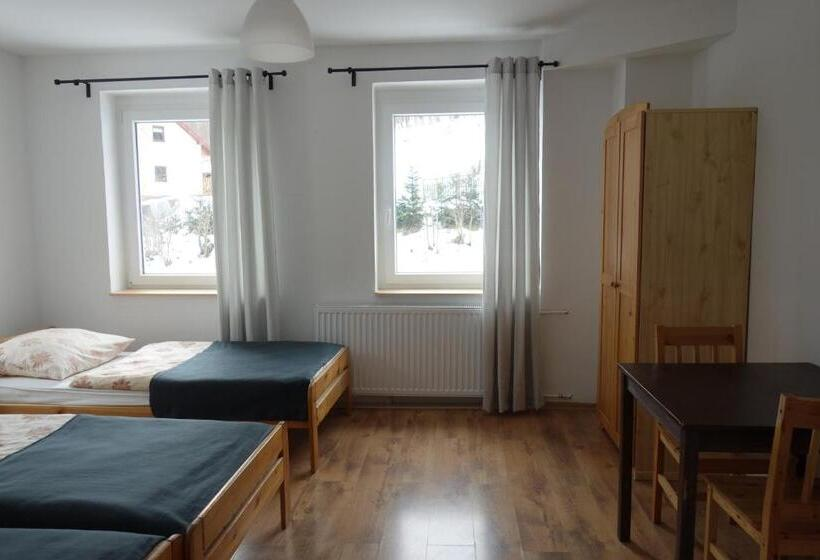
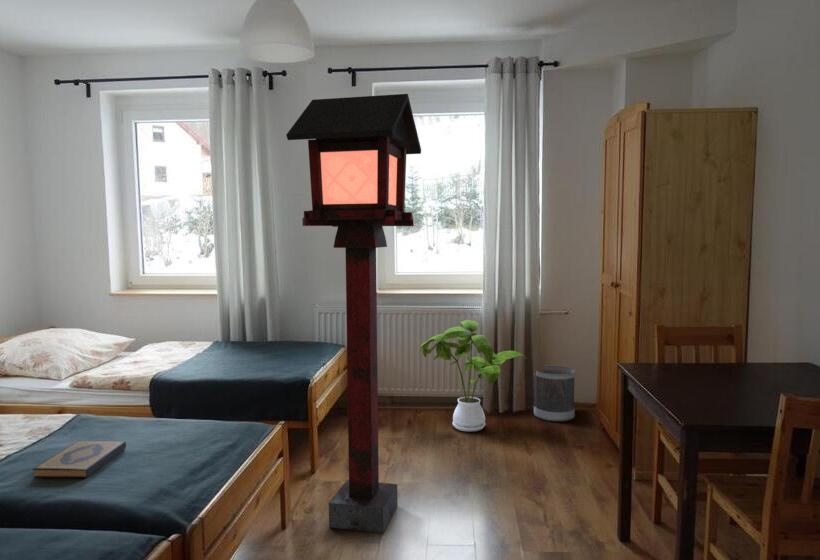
+ house plant [419,319,528,432]
+ lantern [285,93,422,534]
+ hardback book [32,440,127,479]
+ wastebasket [533,365,576,422]
